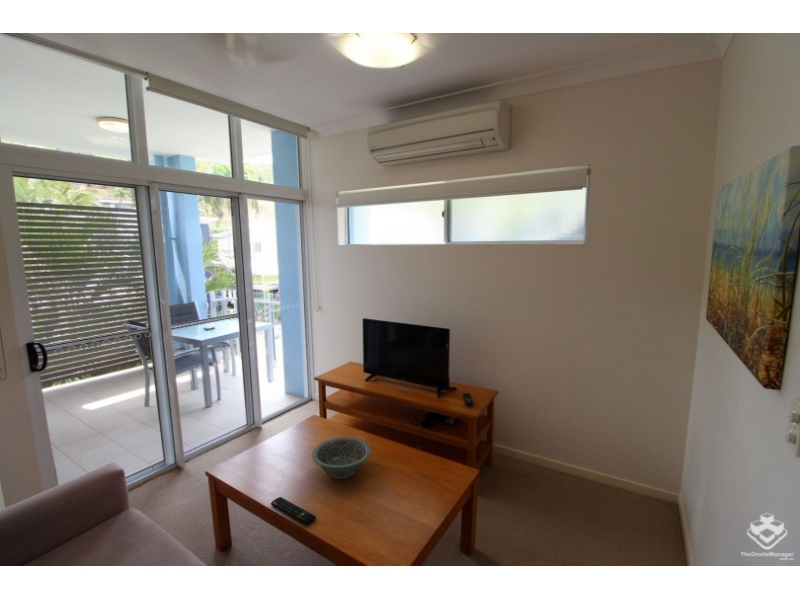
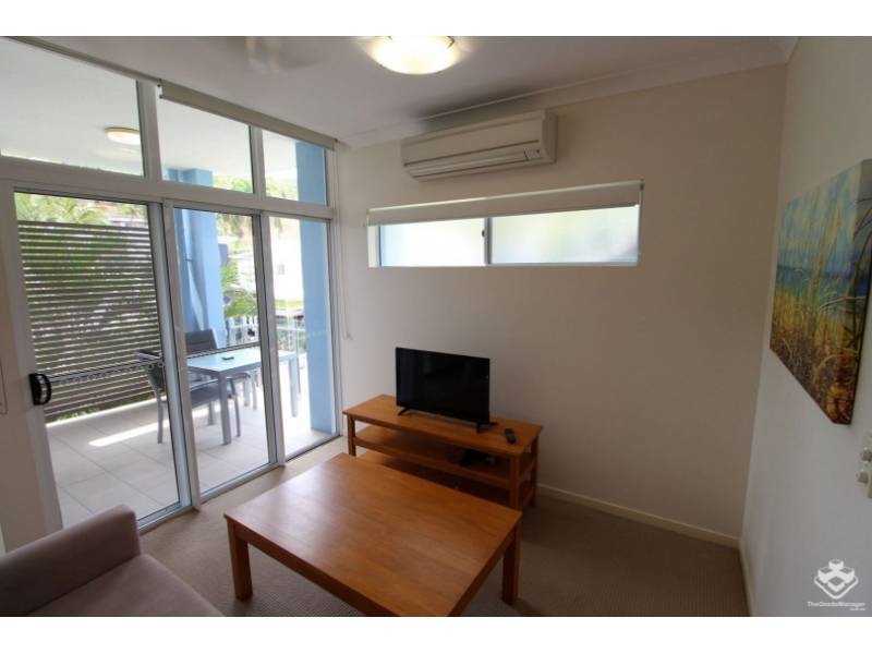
- remote control [270,496,317,526]
- decorative bowl [311,436,372,480]
